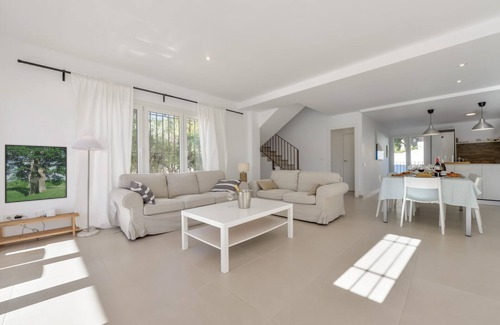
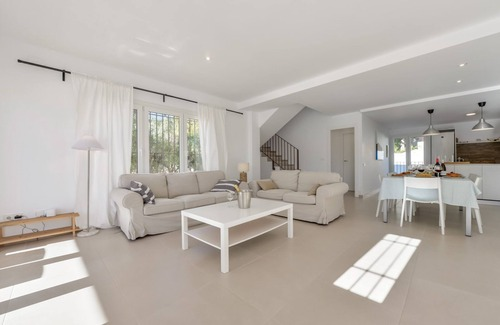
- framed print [4,143,68,204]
